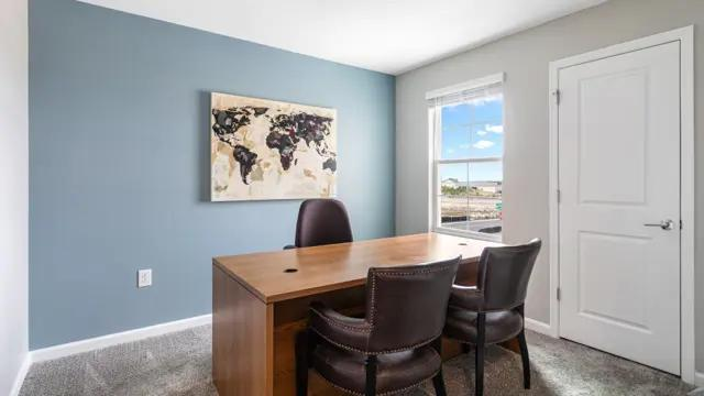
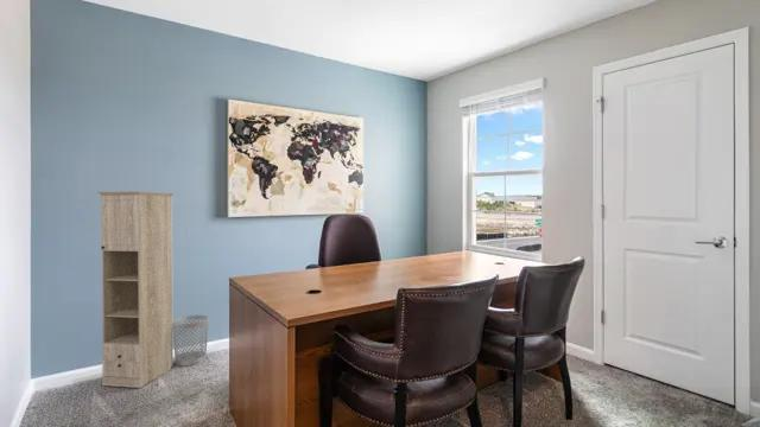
+ storage cabinet [96,190,175,389]
+ wastebasket [172,314,210,368]
